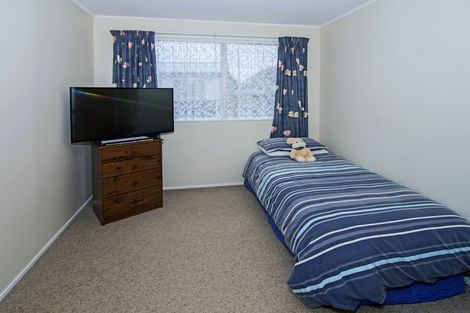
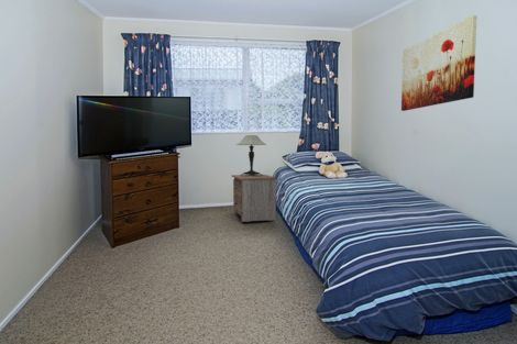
+ nightstand [230,174,277,223]
+ wall art [400,14,477,112]
+ table lamp [235,134,267,176]
